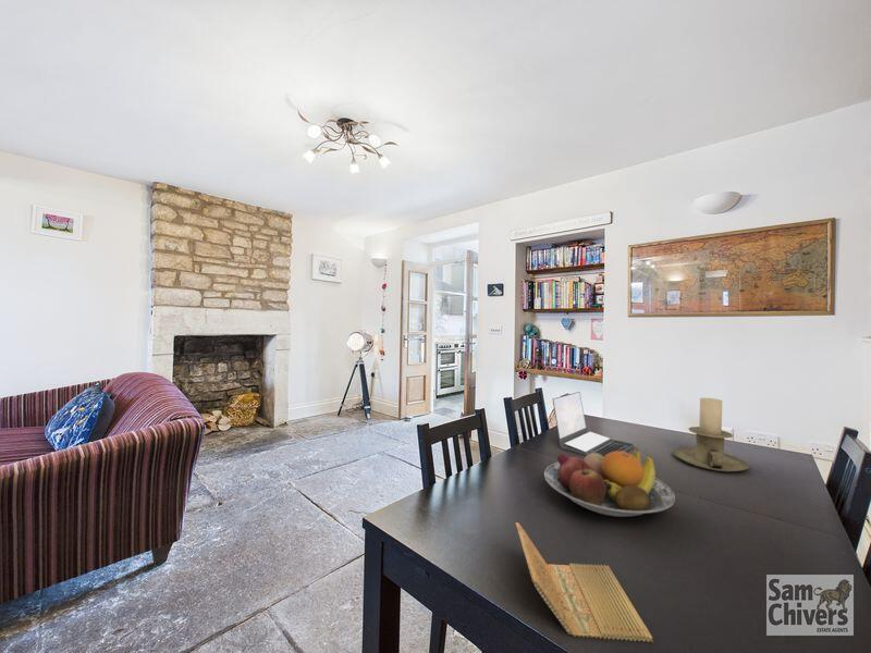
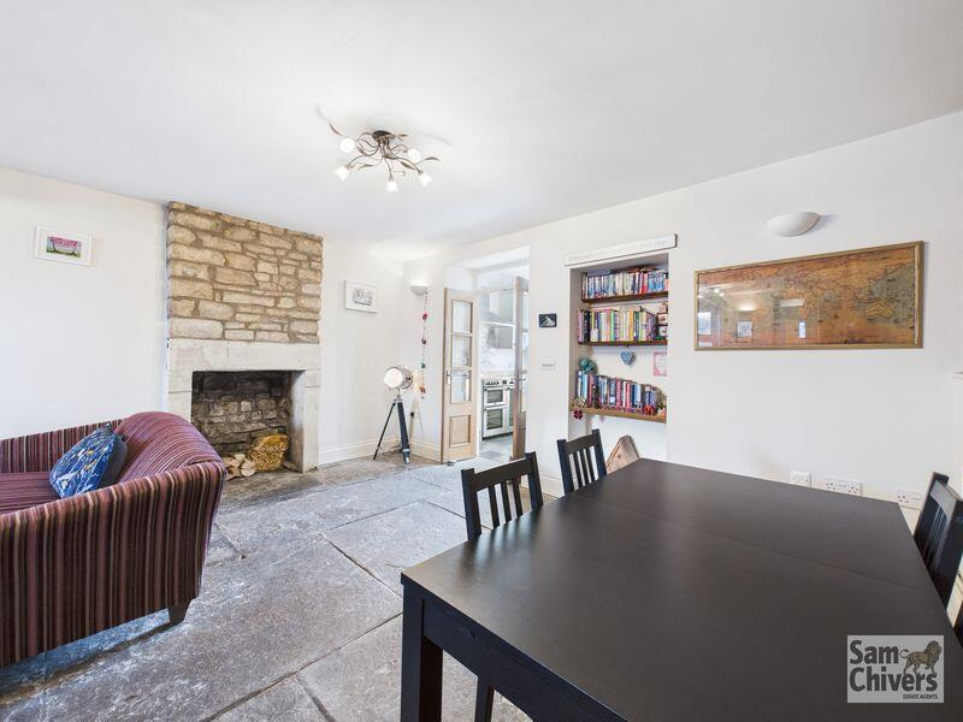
- notepad [515,521,654,643]
- candle holder [673,397,750,473]
- laptop [551,391,635,457]
- fruit bowl [543,447,676,518]
